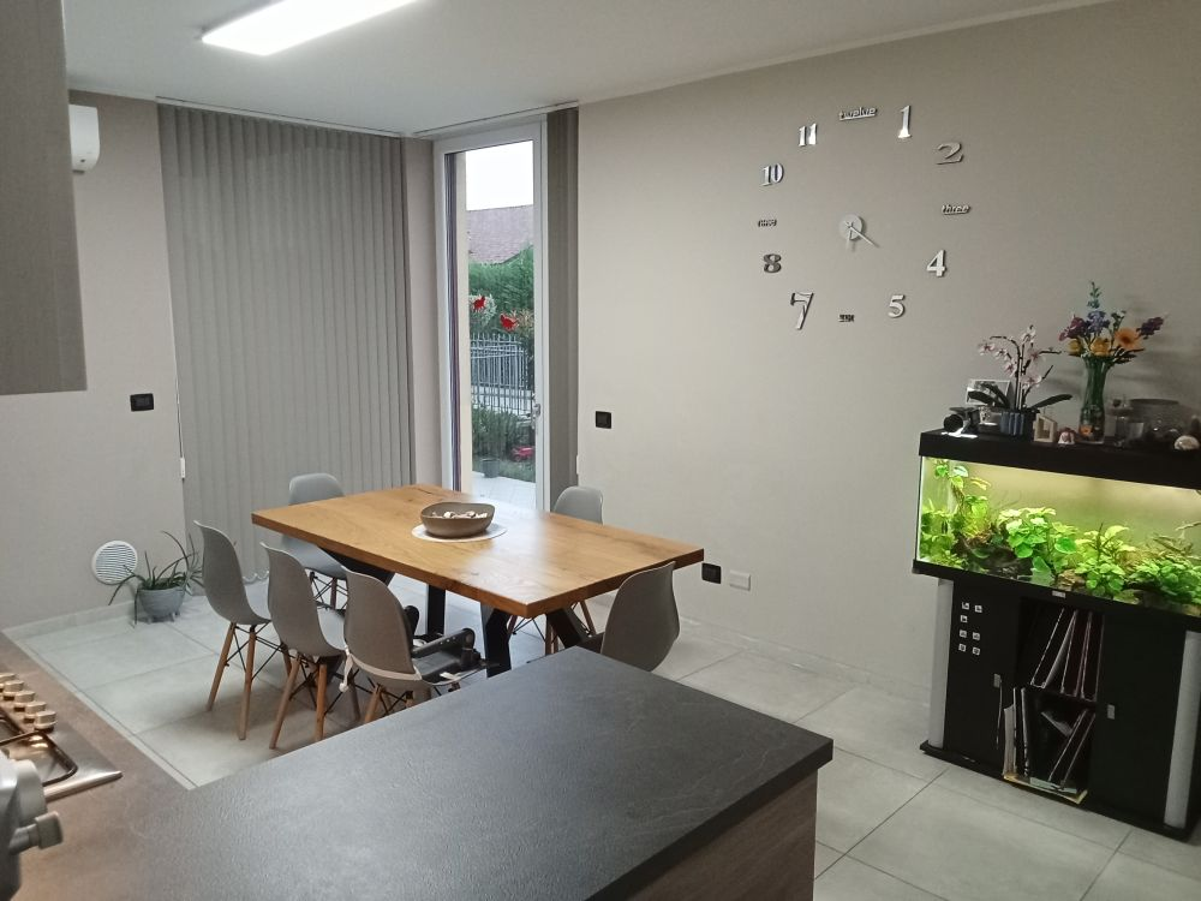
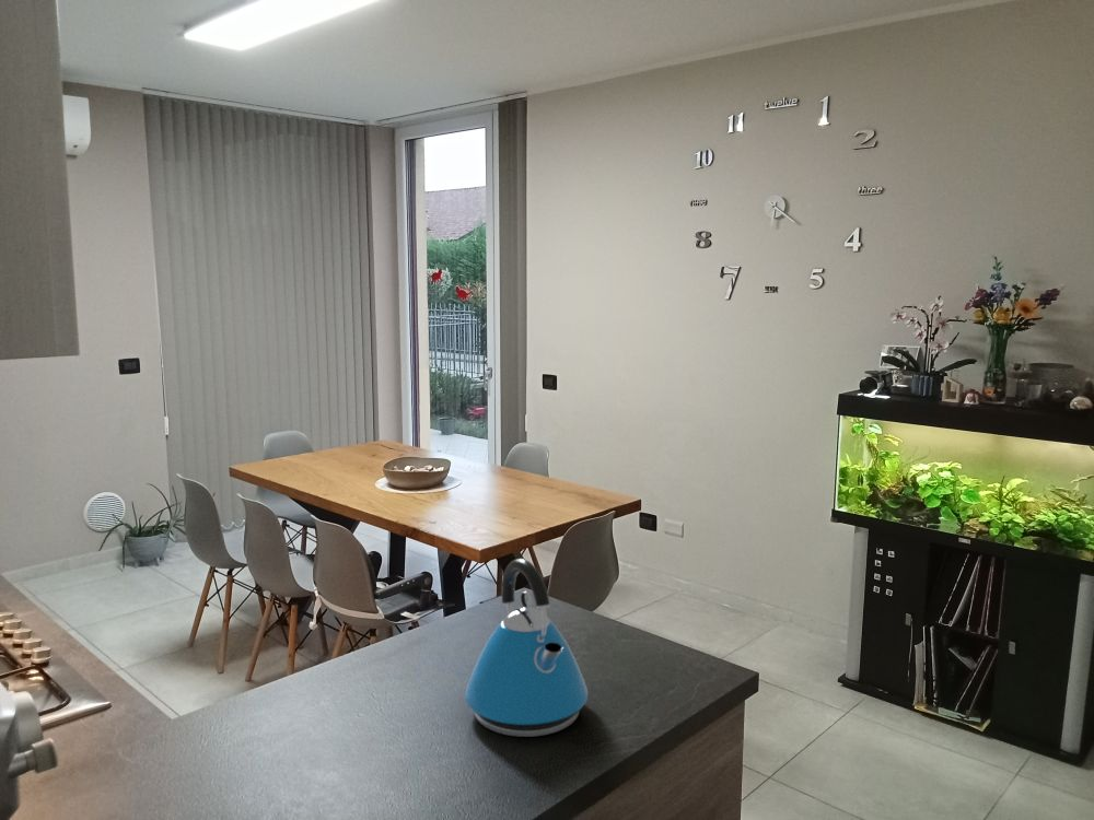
+ kettle [464,558,589,738]
